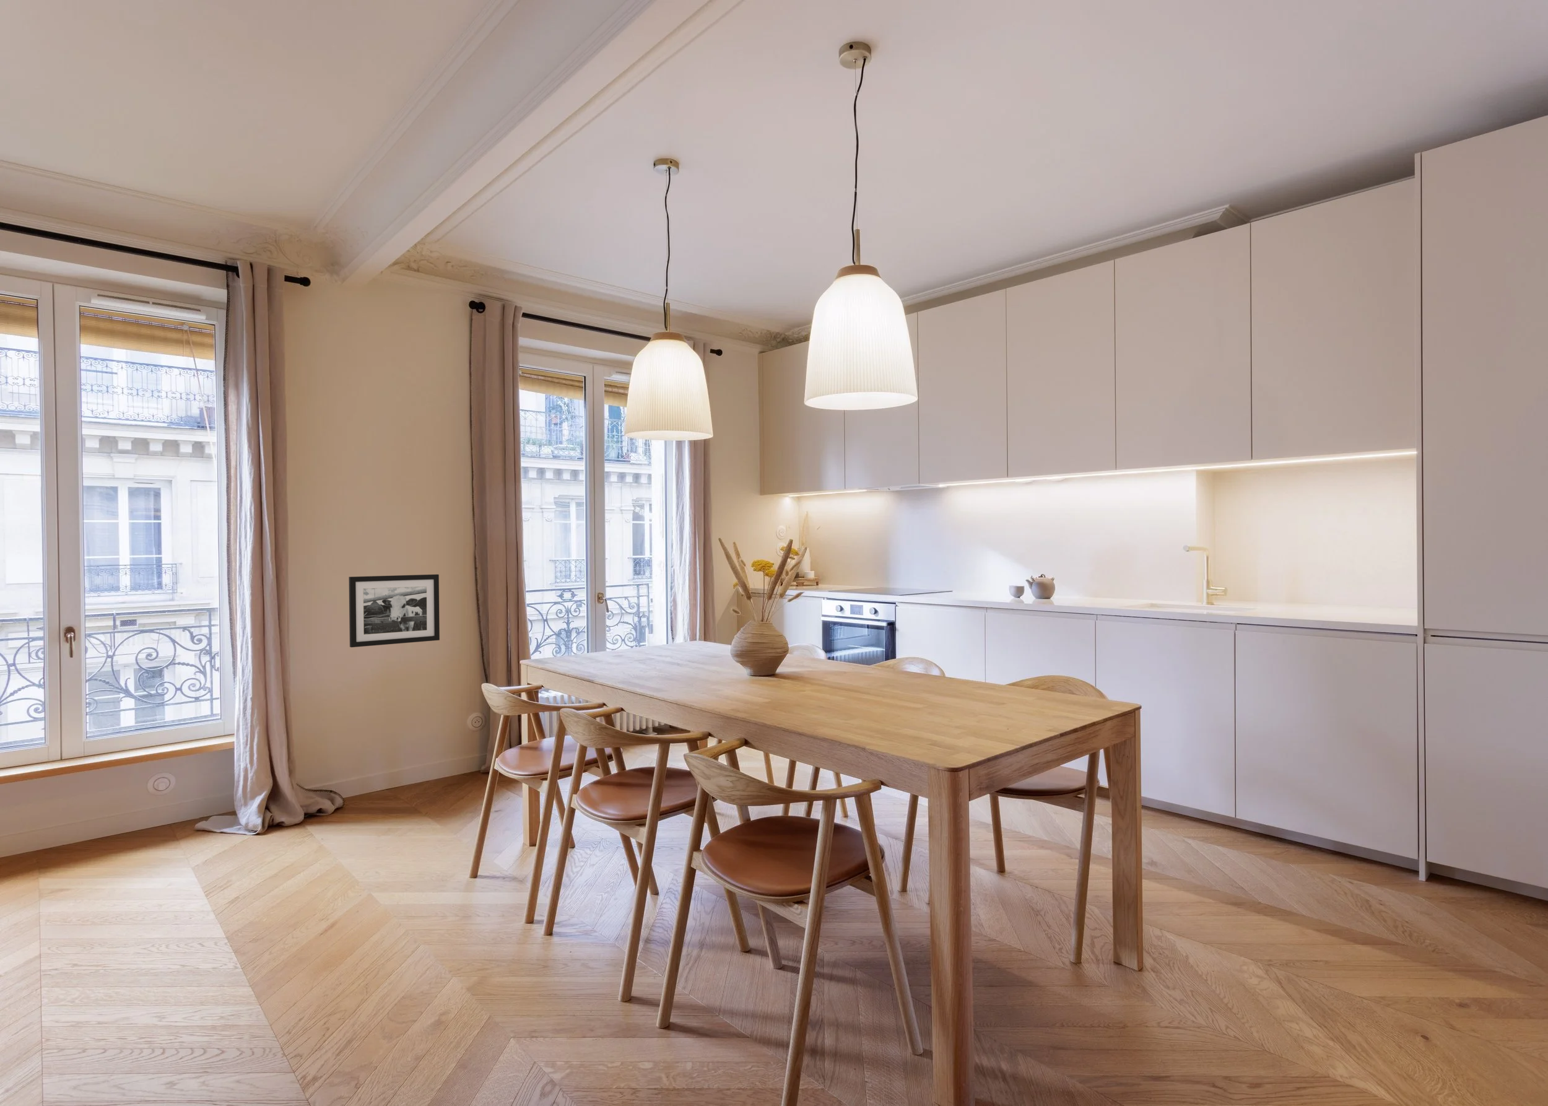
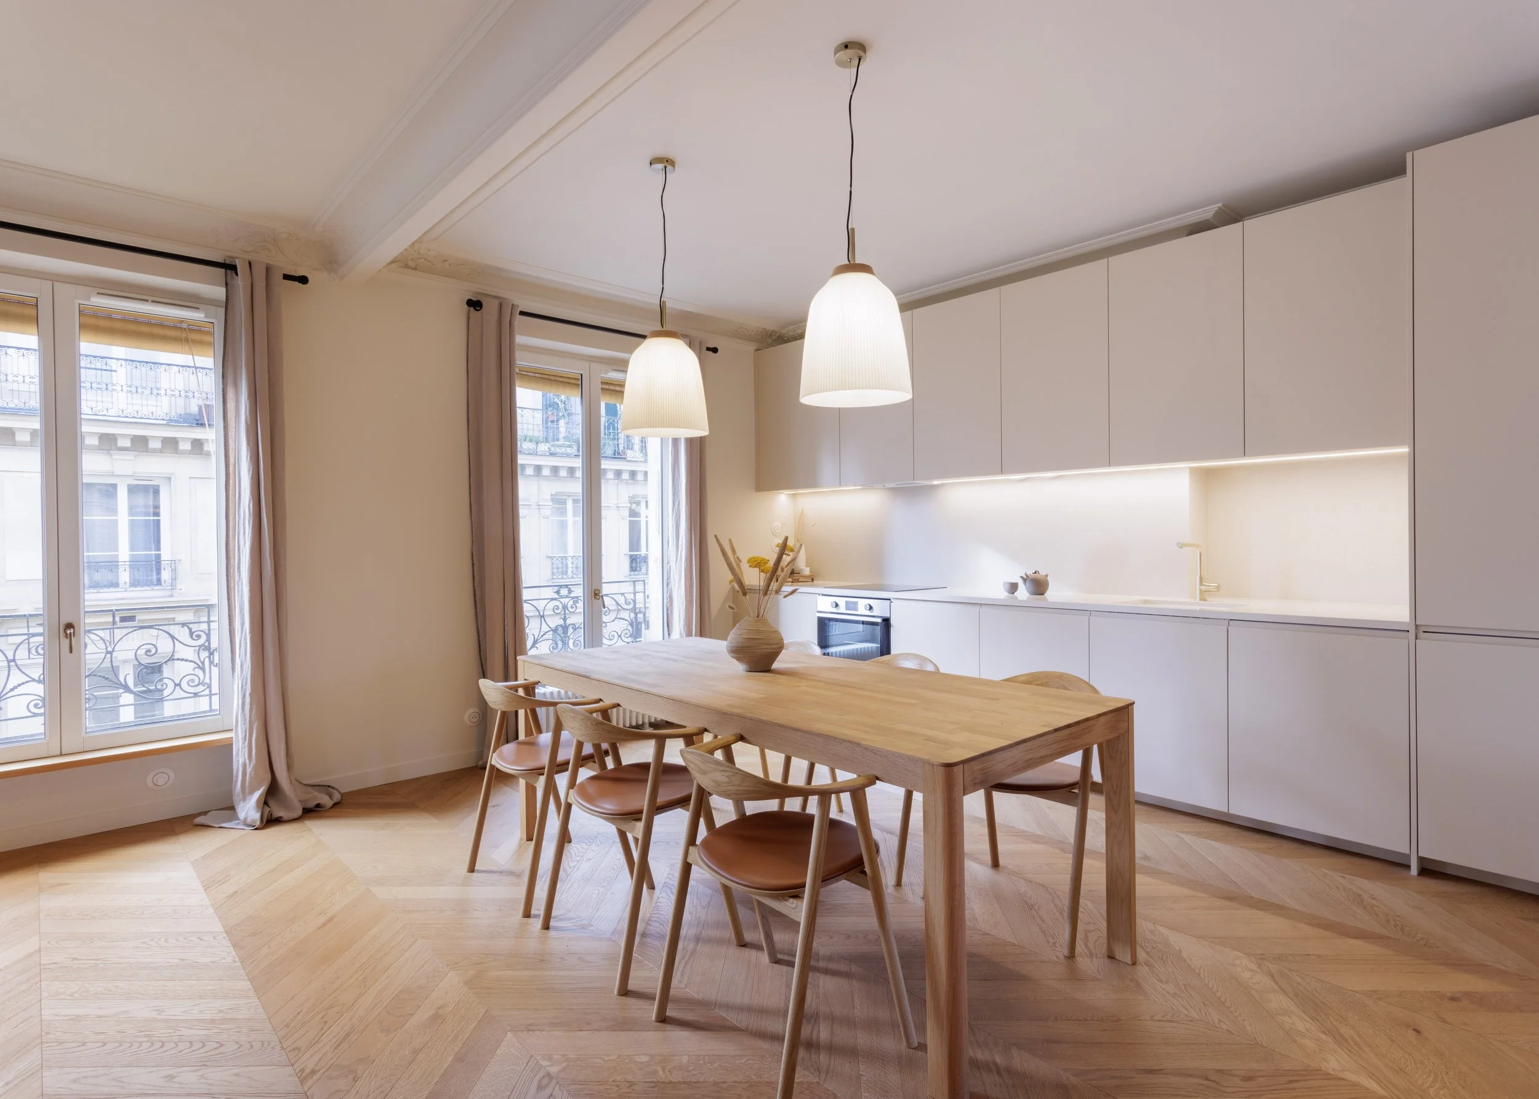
- picture frame [348,573,440,648]
